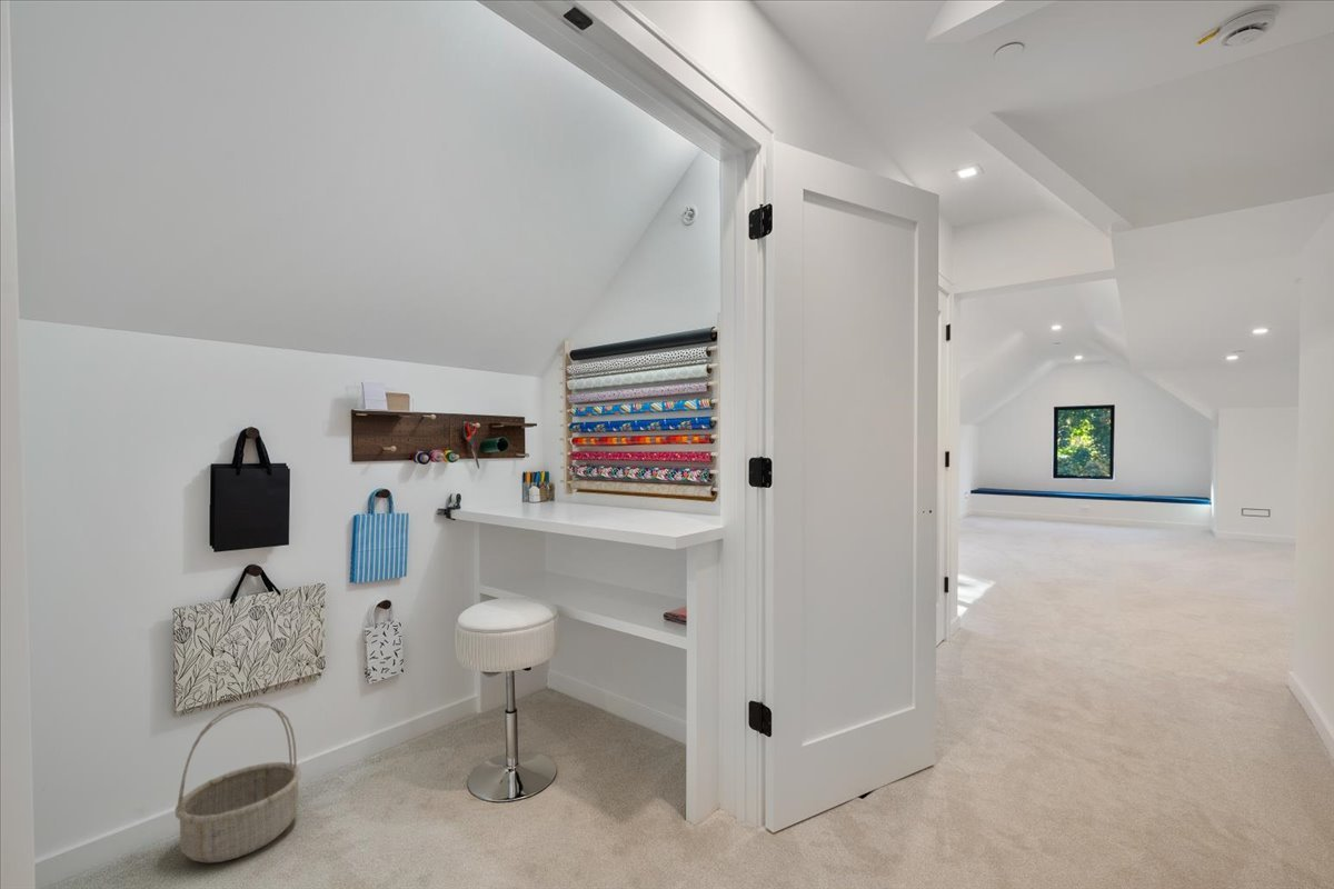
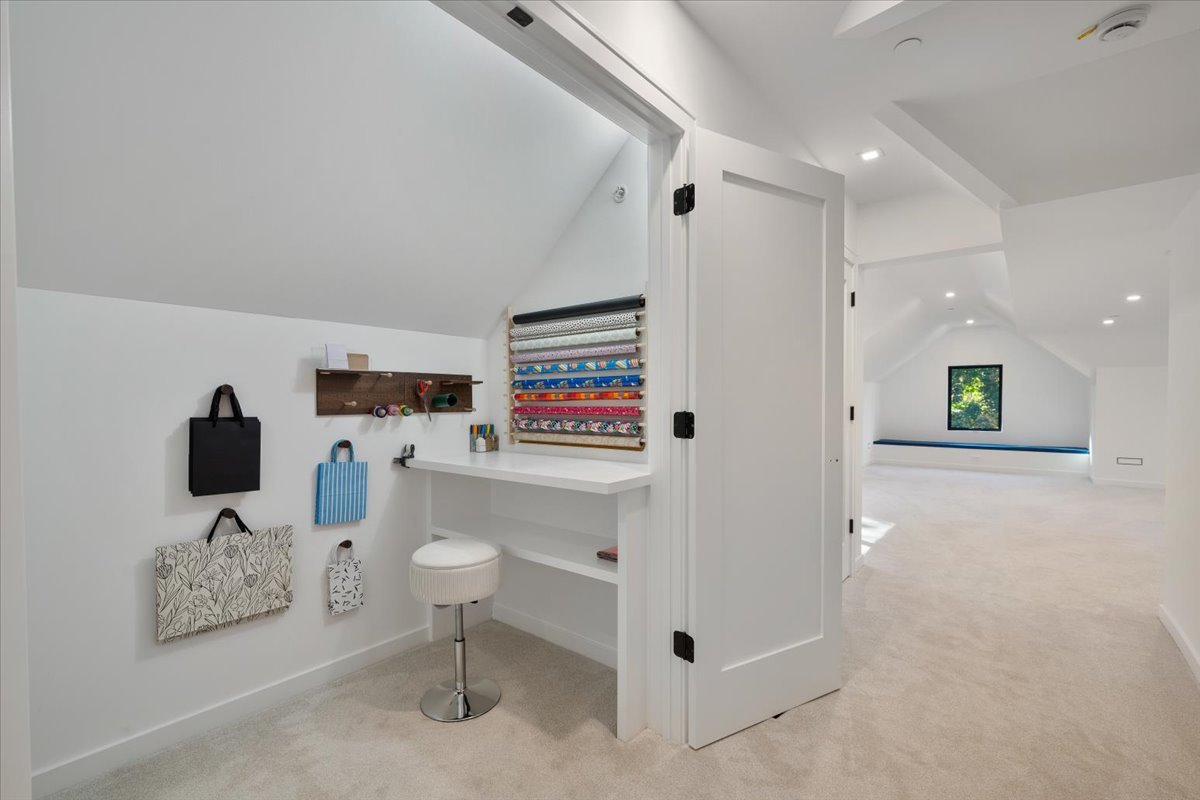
- basket [175,701,303,865]
